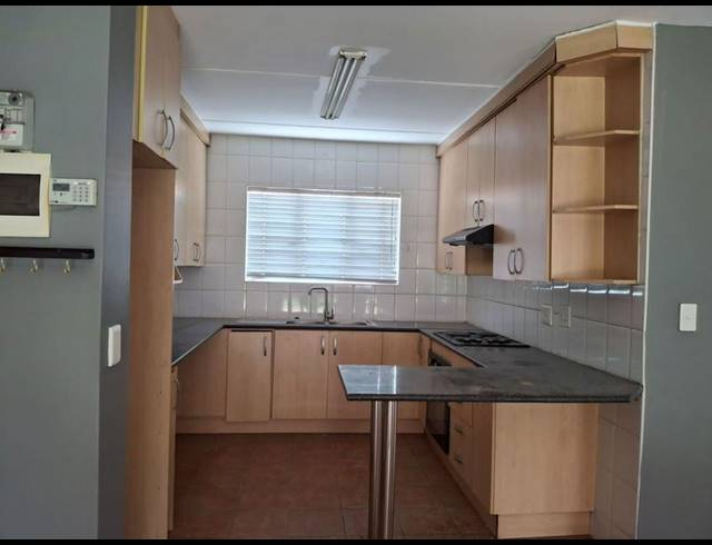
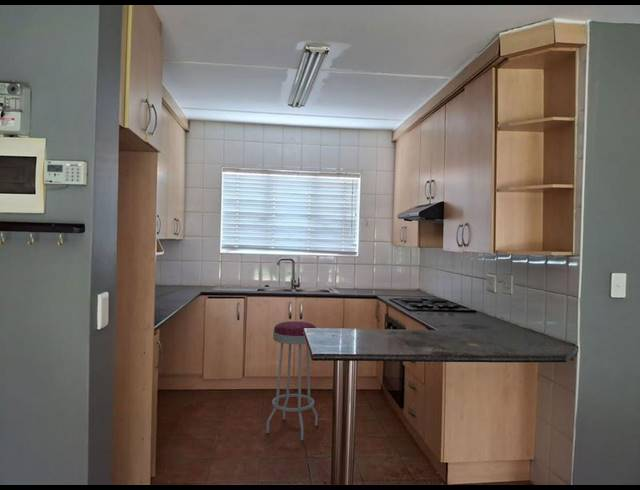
+ bar stool [265,320,319,441]
